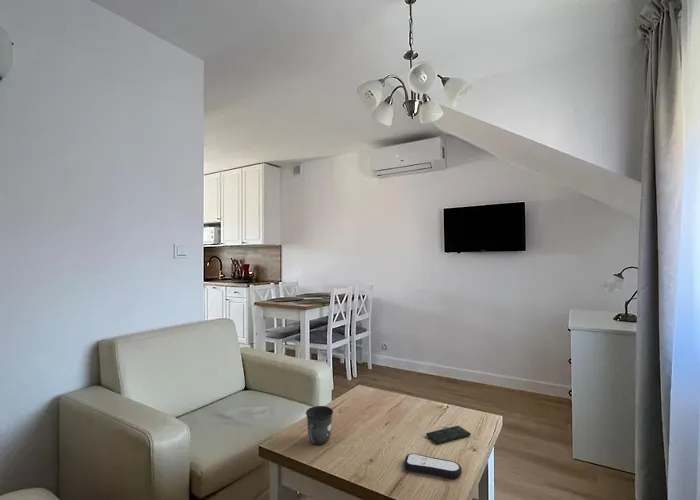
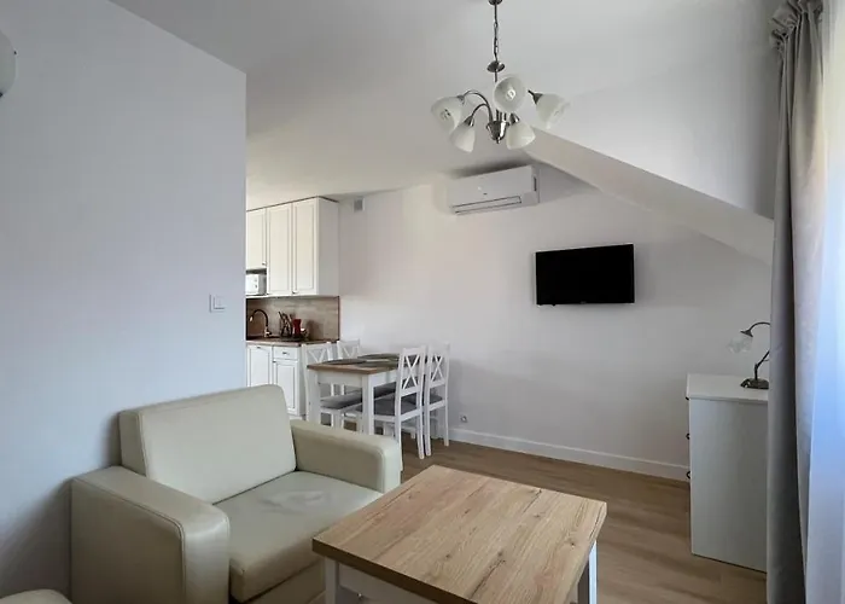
- mug [305,405,334,446]
- remote control [403,452,463,479]
- smartphone [425,425,472,445]
